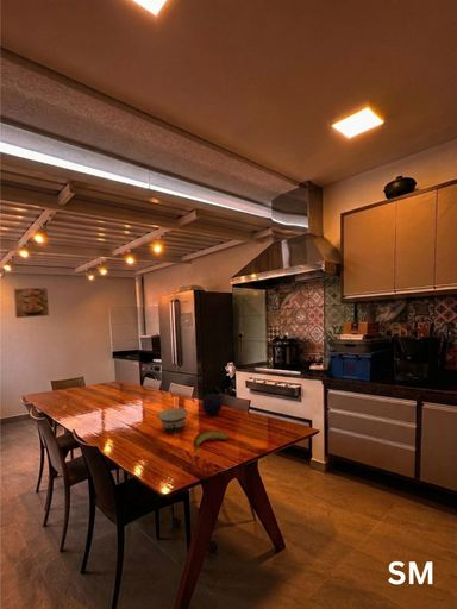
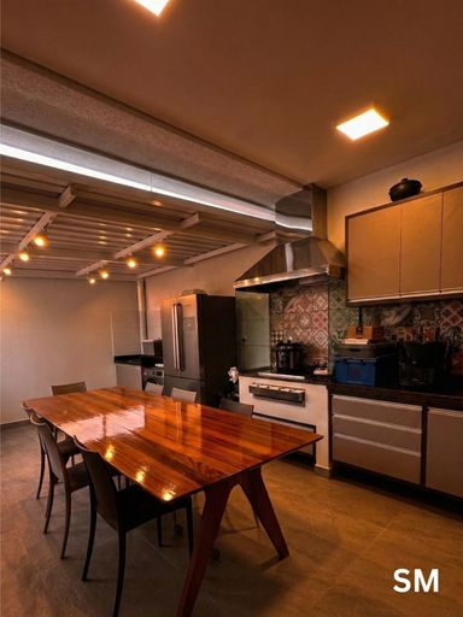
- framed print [13,287,50,319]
- bowl [156,407,190,434]
- decorative orb [201,393,224,416]
- banana [193,429,230,453]
